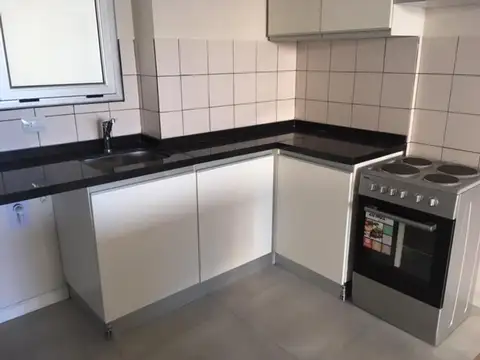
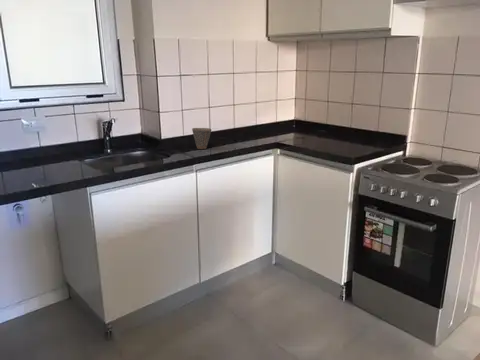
+ cup [191,127,212,150]
